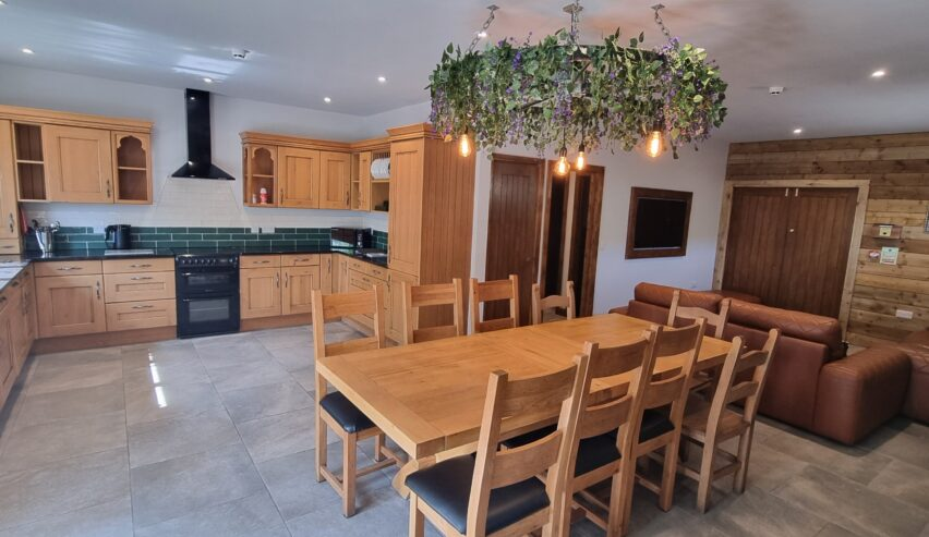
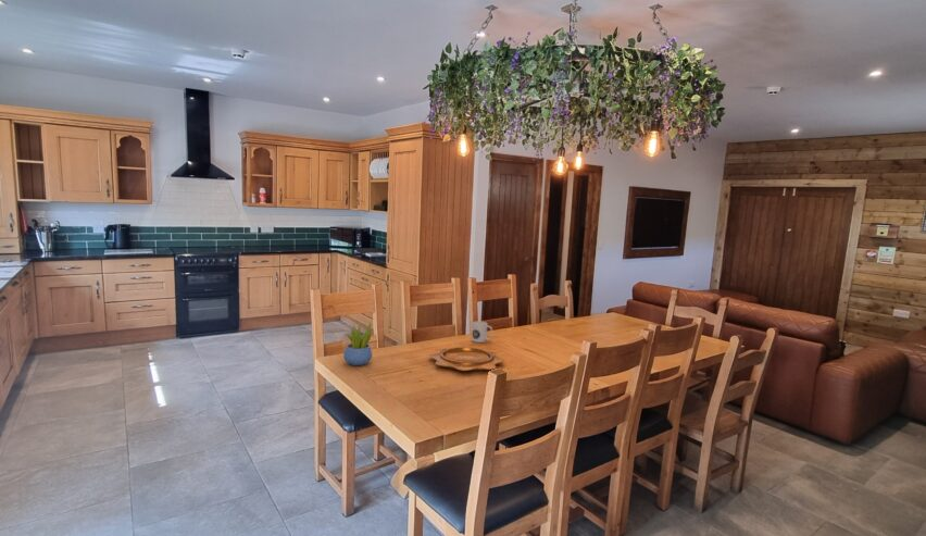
+ mug [471,321,493,344]
+ decorative bowl [428,346,505,372]
+ succulent plant [342,322,373,366]
